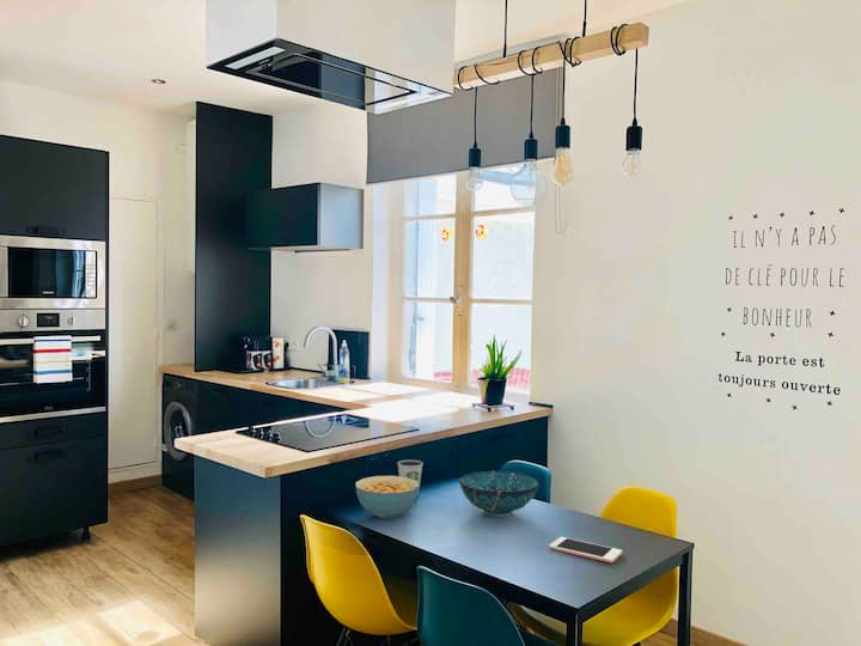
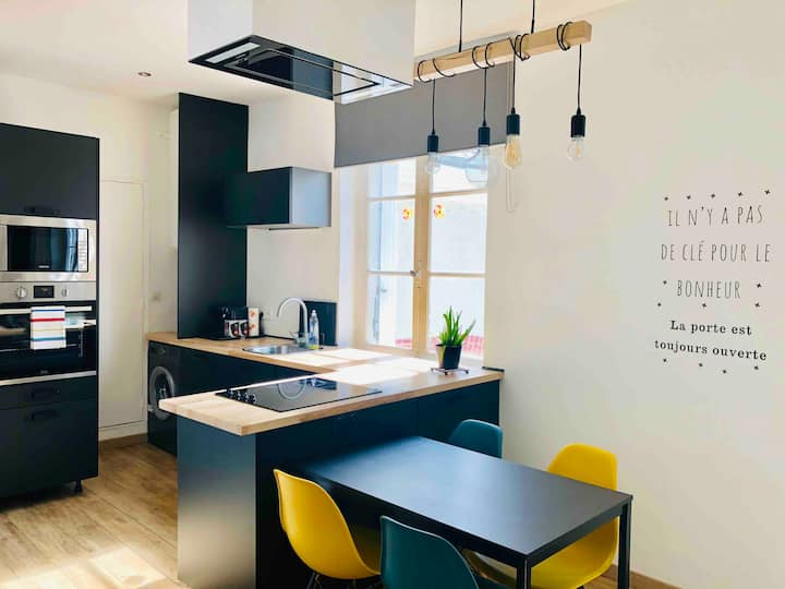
- decorative bowl [458,470,539,518]
- dixie cup [396,459,425,486]
- cereal bowl [354,475,421,519]
- cell phone [548,536,623,565]
